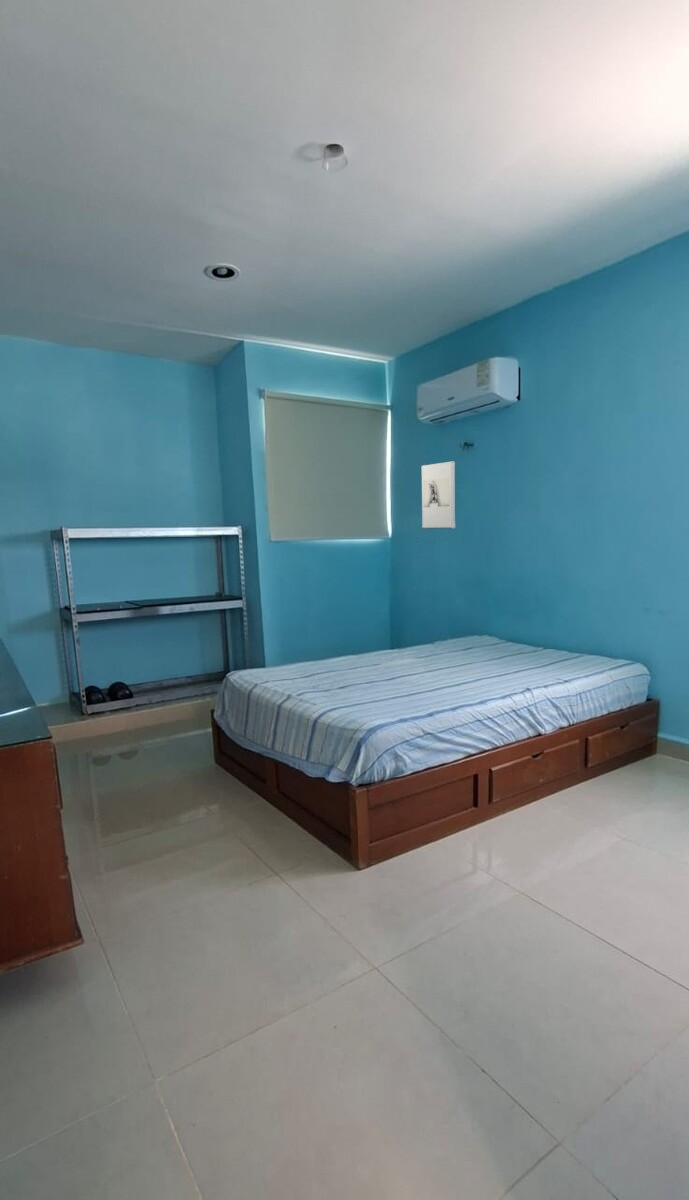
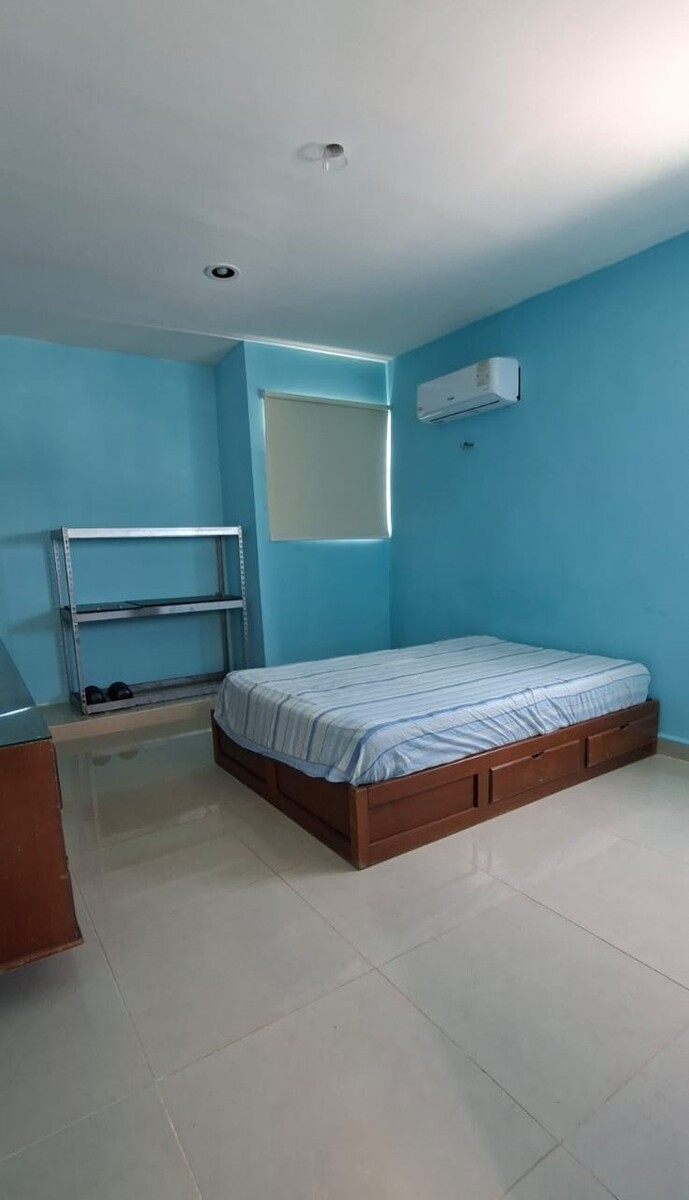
- wall sculpture [421,460,456,530]
